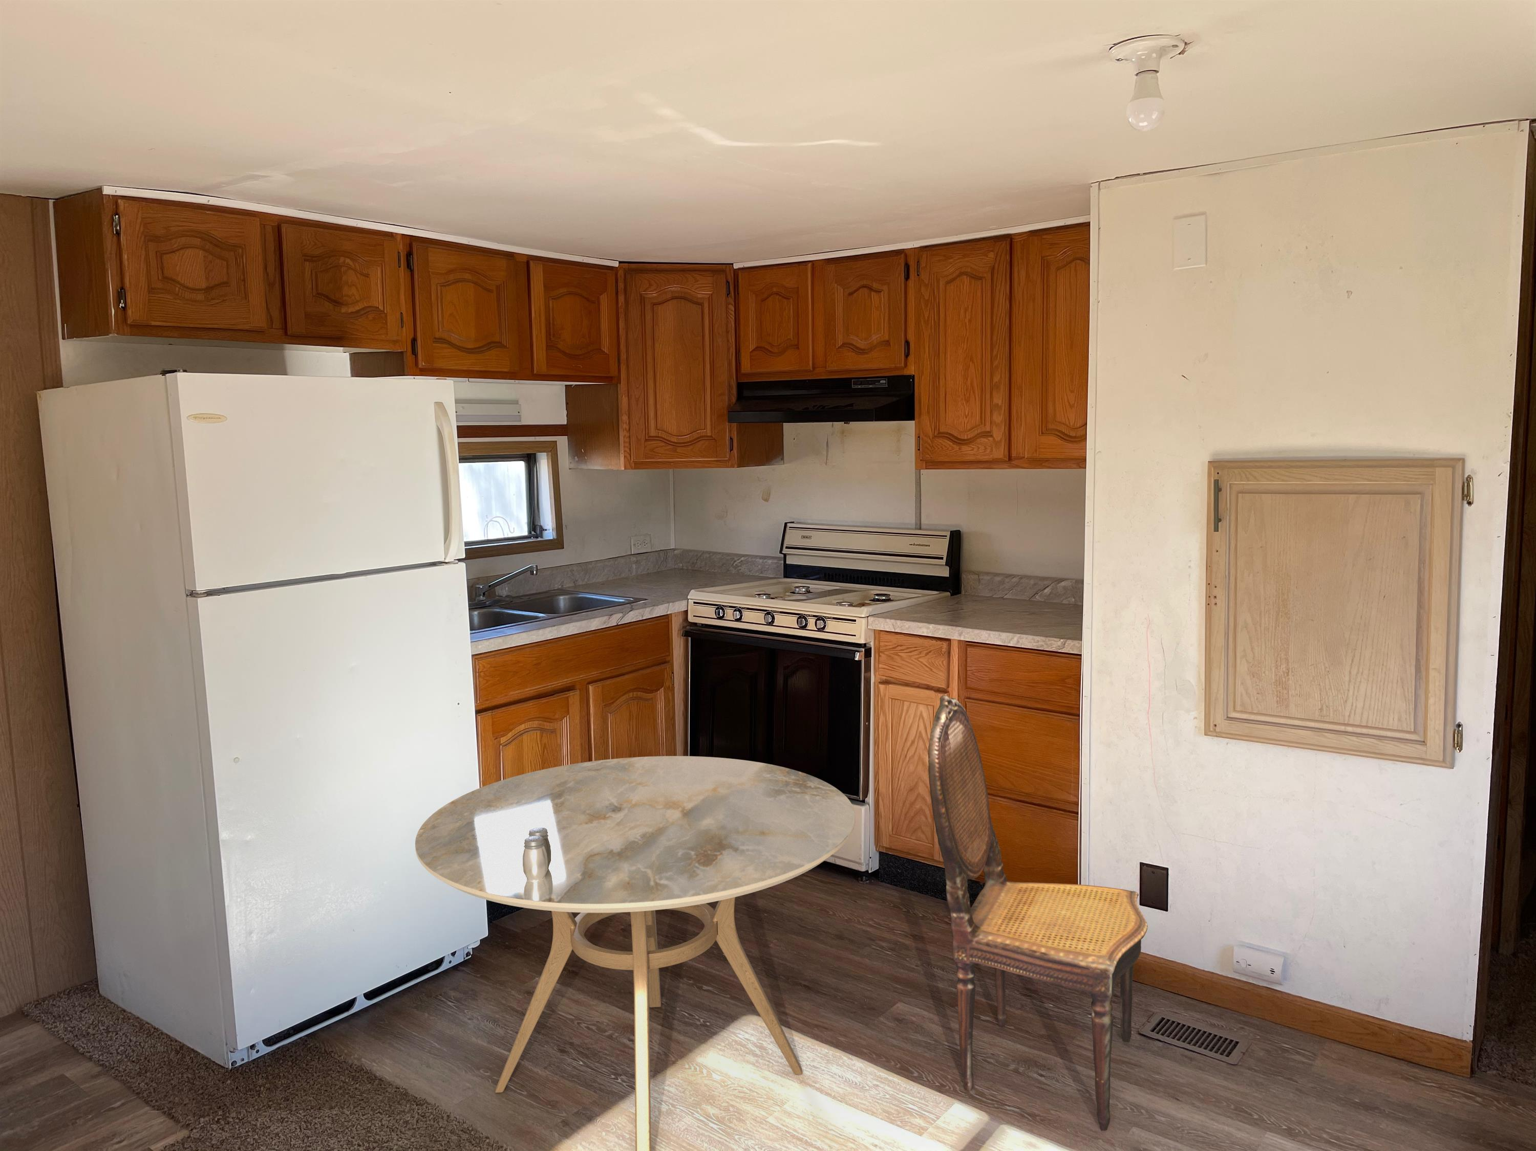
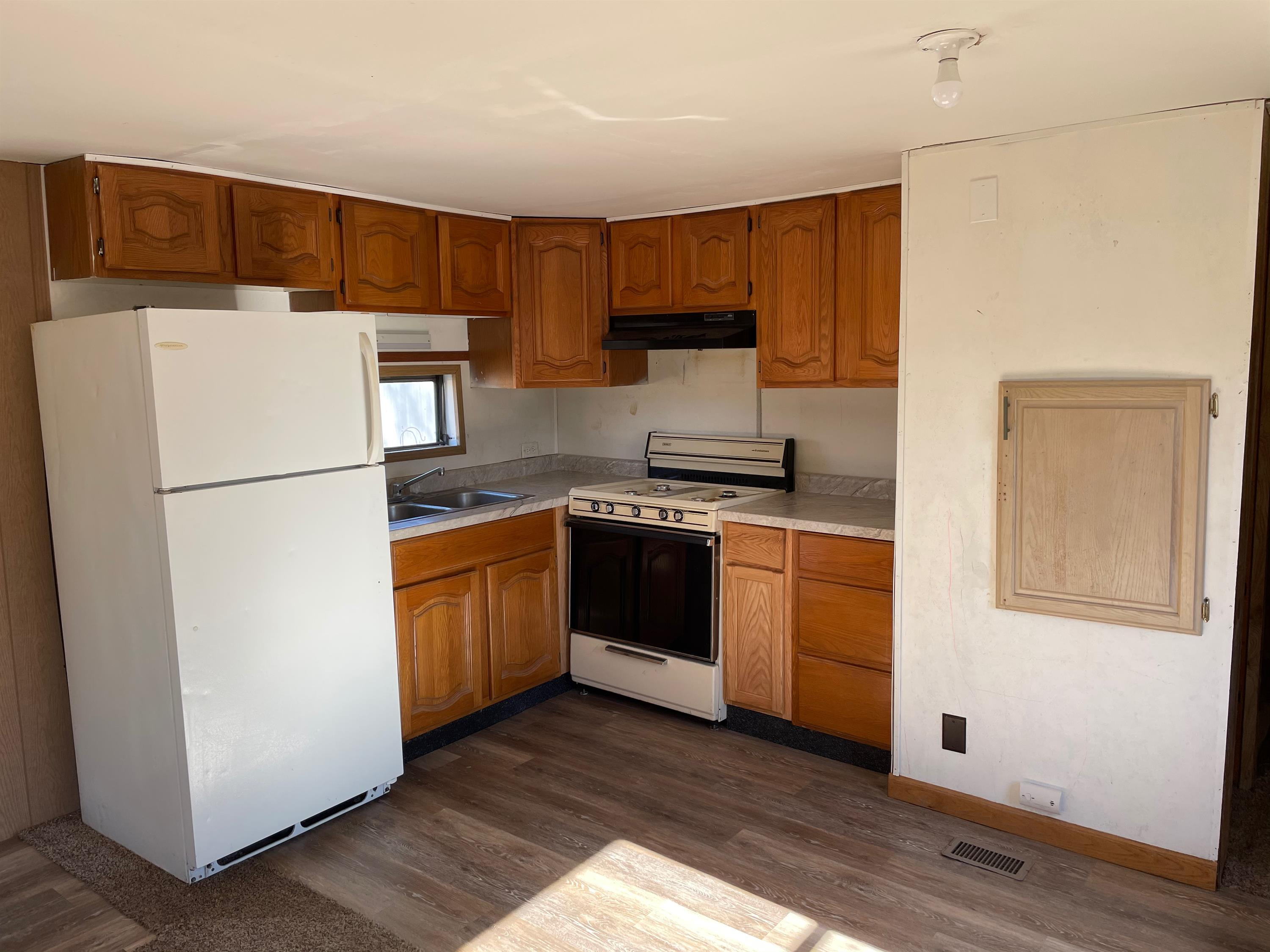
- dining chair [928,695,1149,1130]
- dining table [415,756,856,1151]
- salt and pepper shaker [522,827,552,881]
